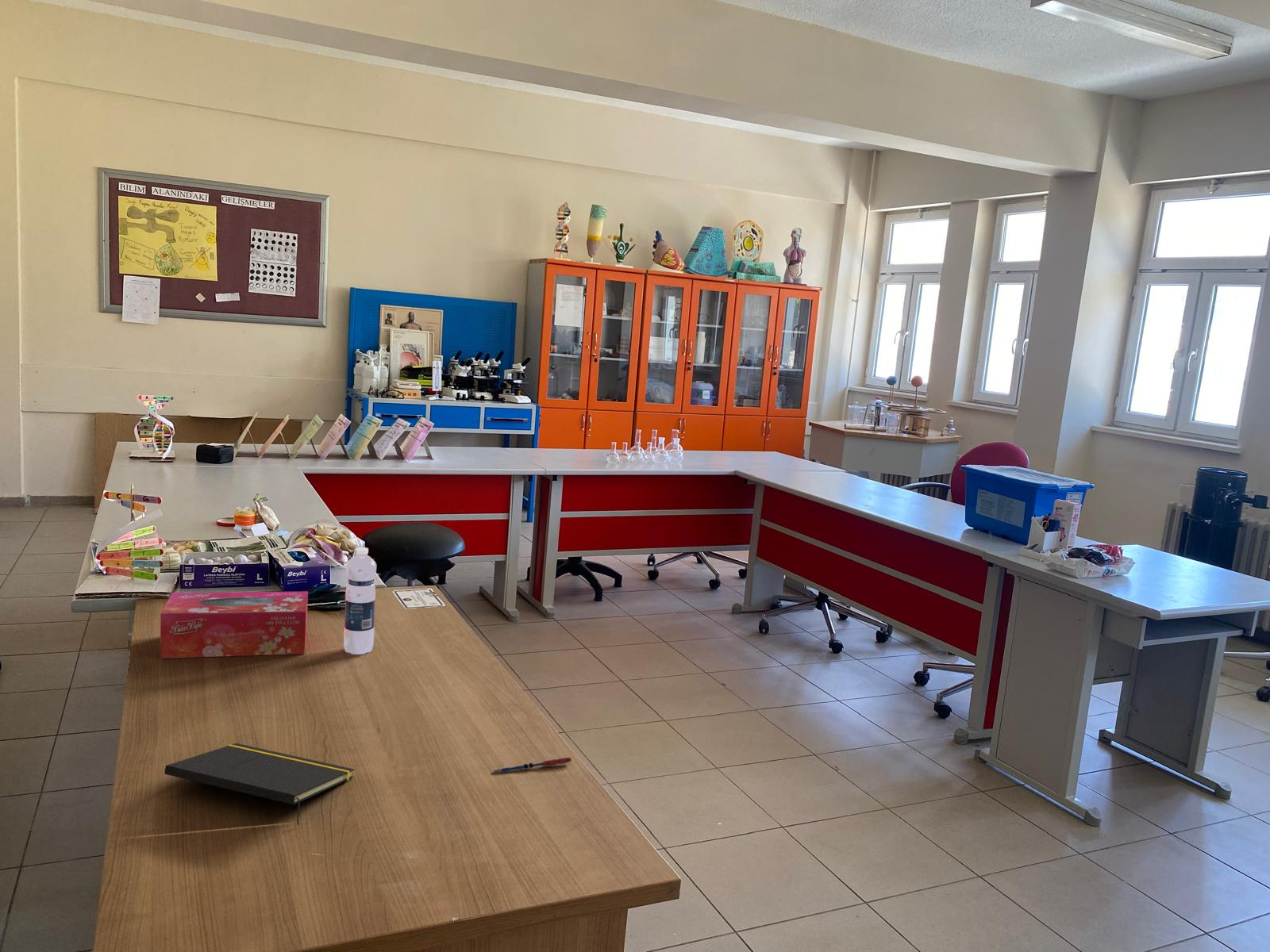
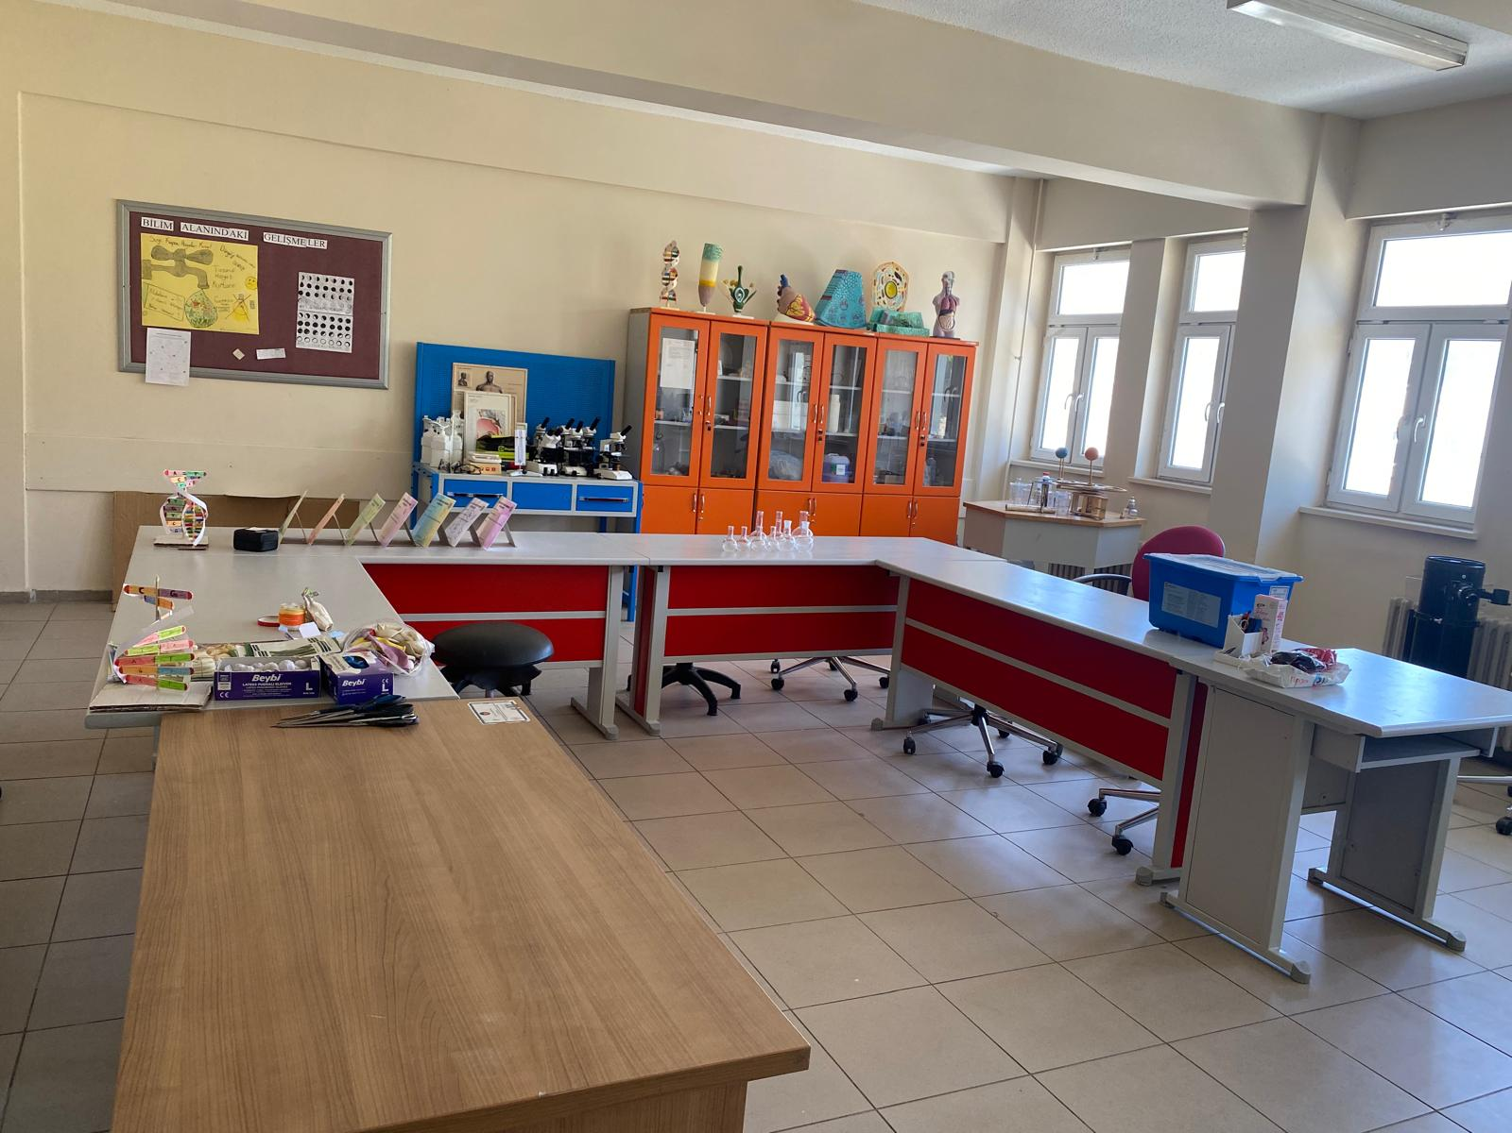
- tissue box [160,591,309,659]
- notepad [164,743,355,826]
- pen [493,757,572,774]
- water bottle [343,547,377,655]
